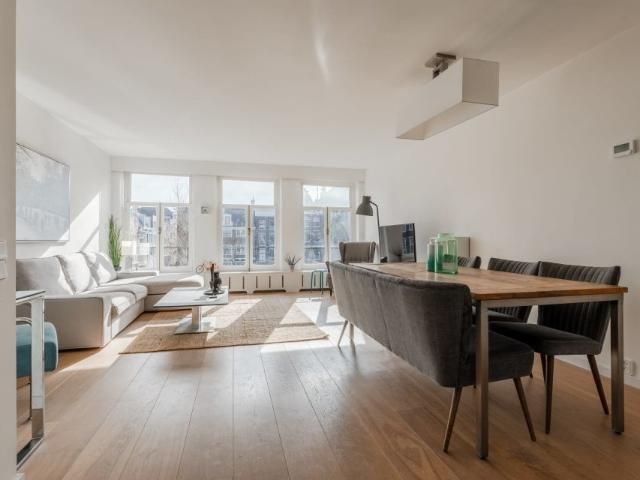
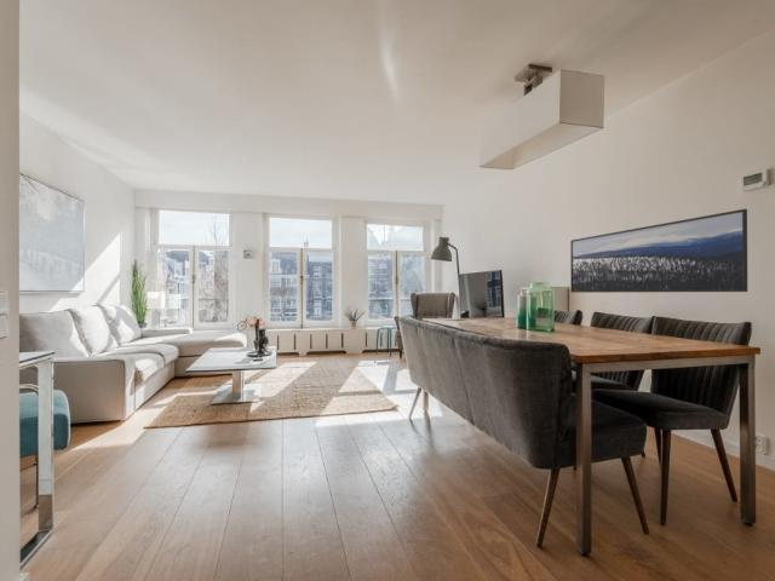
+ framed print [569,208,748,294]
